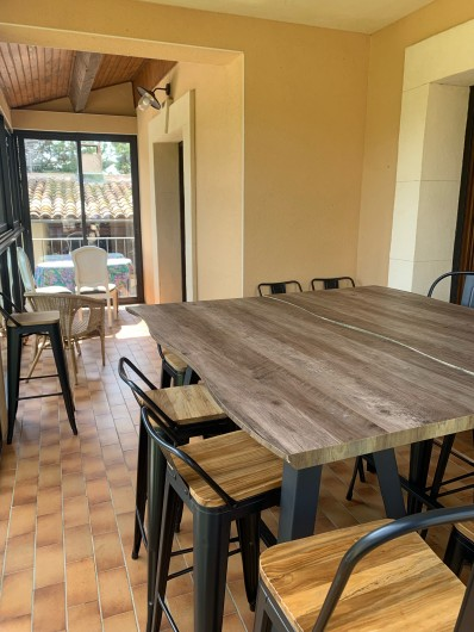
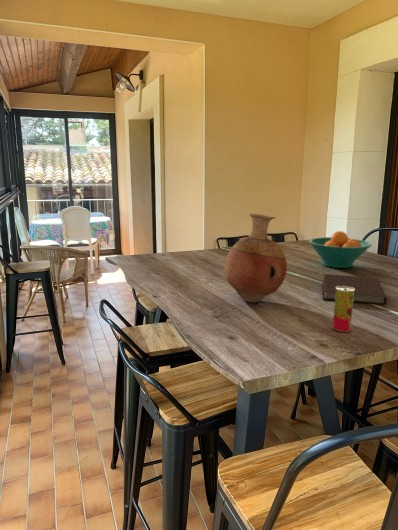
+ fruit bowl [308,230,373,269]
+ notebook [321,273,387,306]
+ beverage can [331,286,355,333]
+ vase [224,213,288,303]
